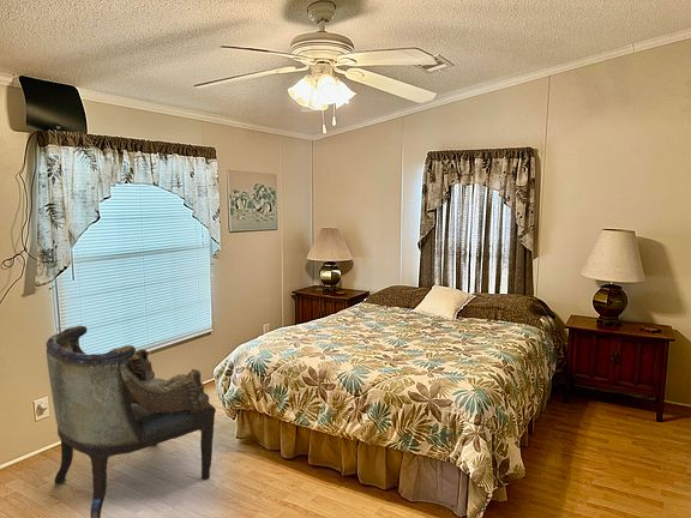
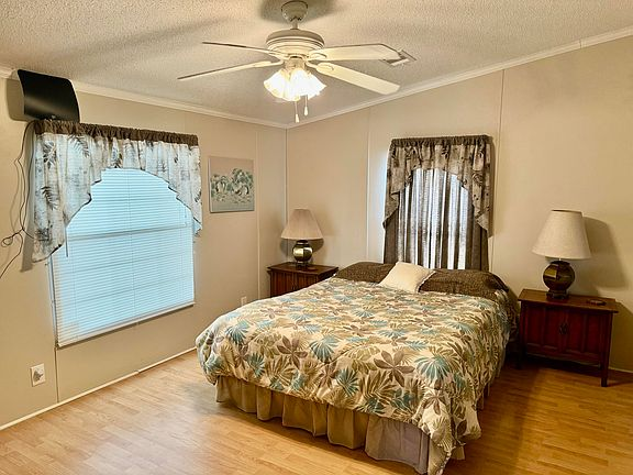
- armchair [46,325,217,518]
